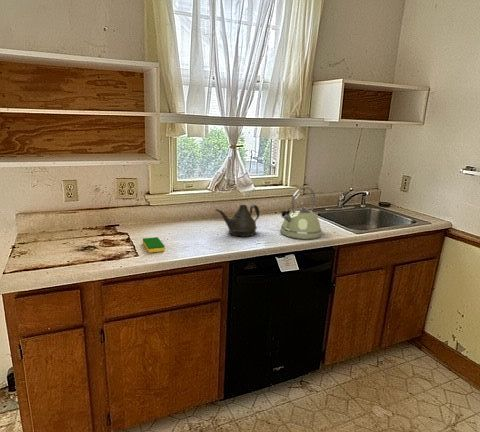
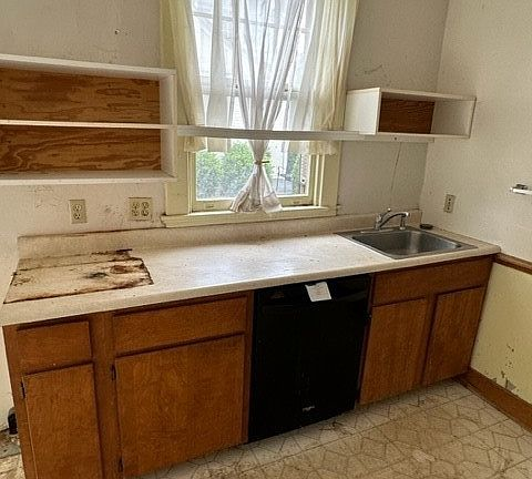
- dish sponge [142,236,166,254]
- kettle [279,186,323,240]
- teapot [214,204,260,238]
